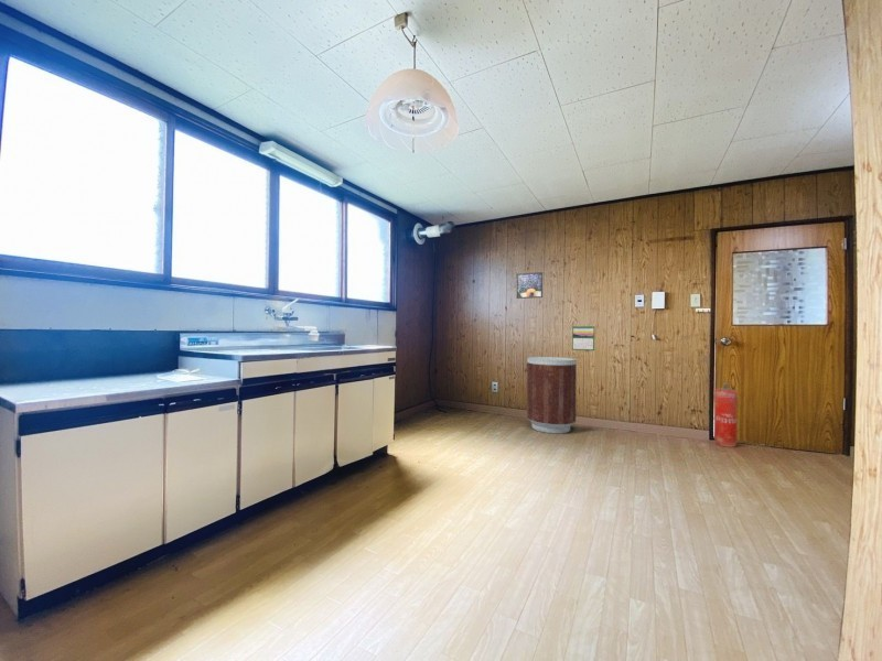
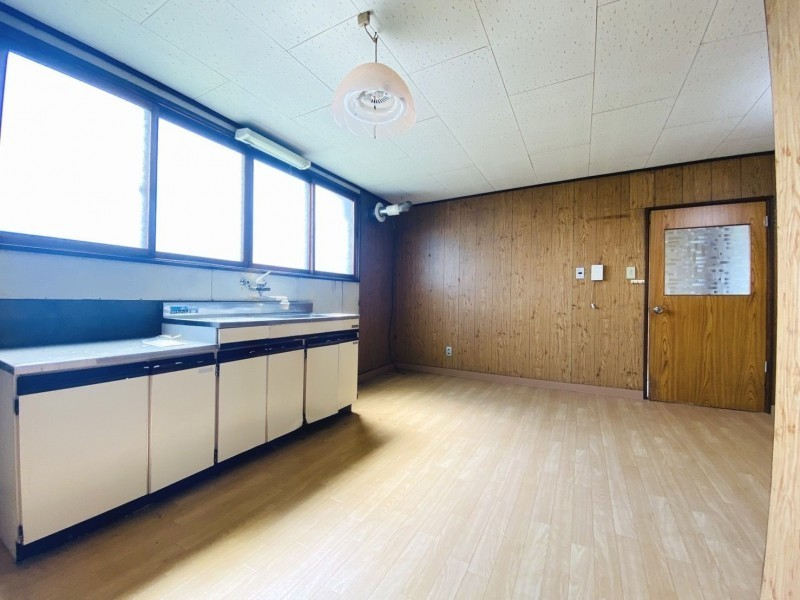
- fire extinguisher [713,382,738,448]
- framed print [516,271,544,300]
- trash can [526,356,578,434]
- calendar [571,324,595,351]
